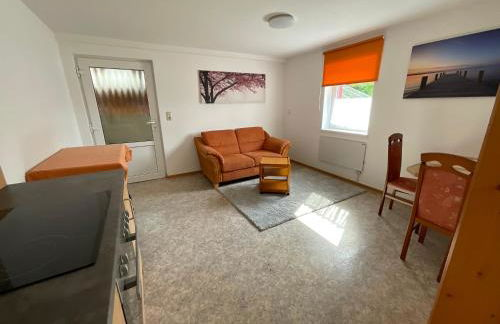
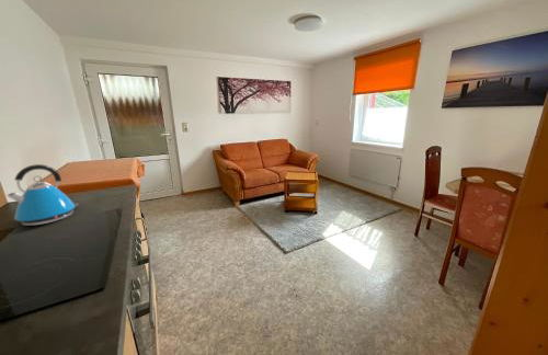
+ kettle [5,163,79,227]
